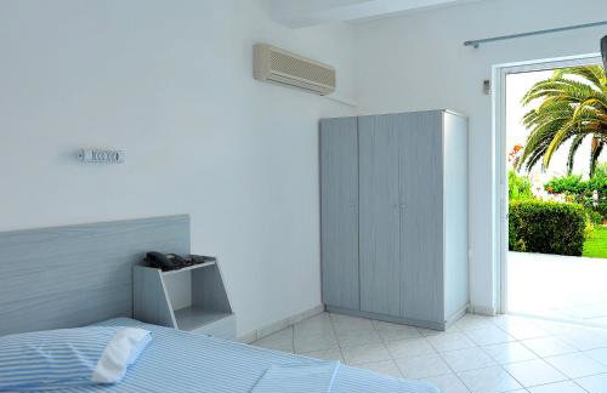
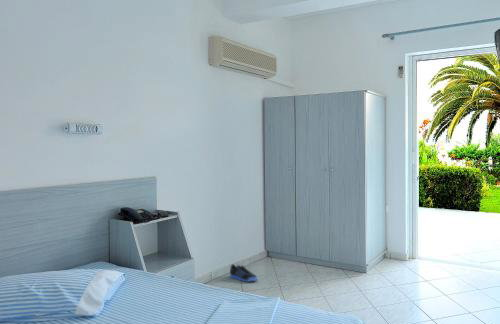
+ sneaker [229,263,258,282]
